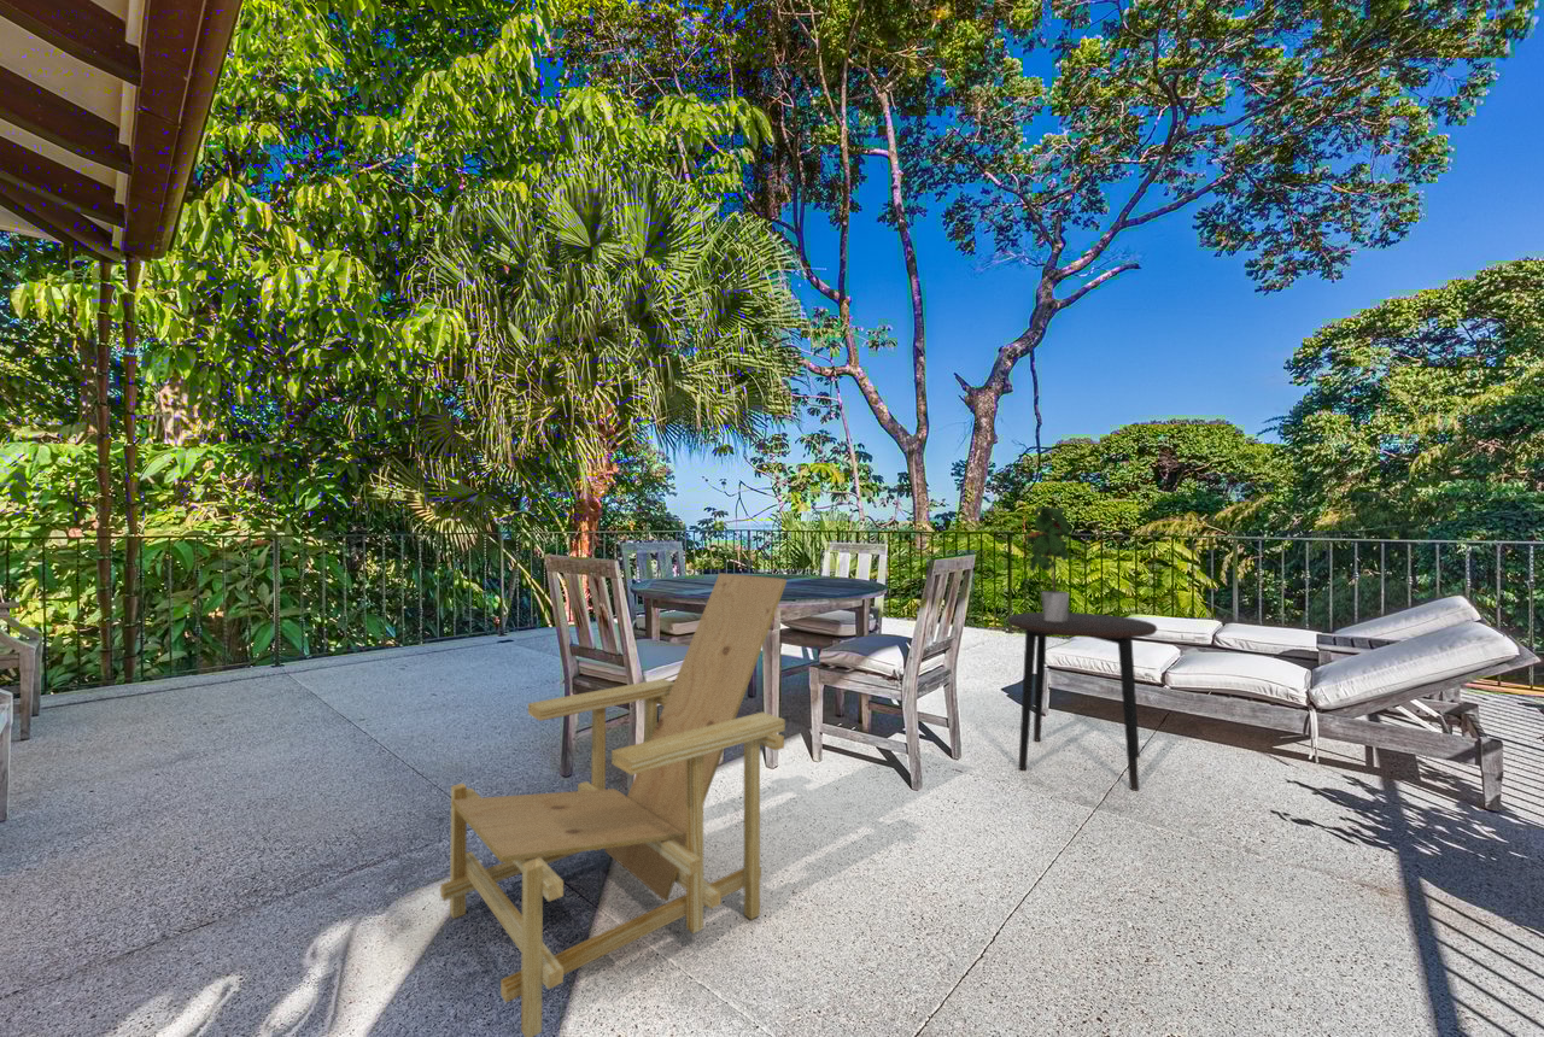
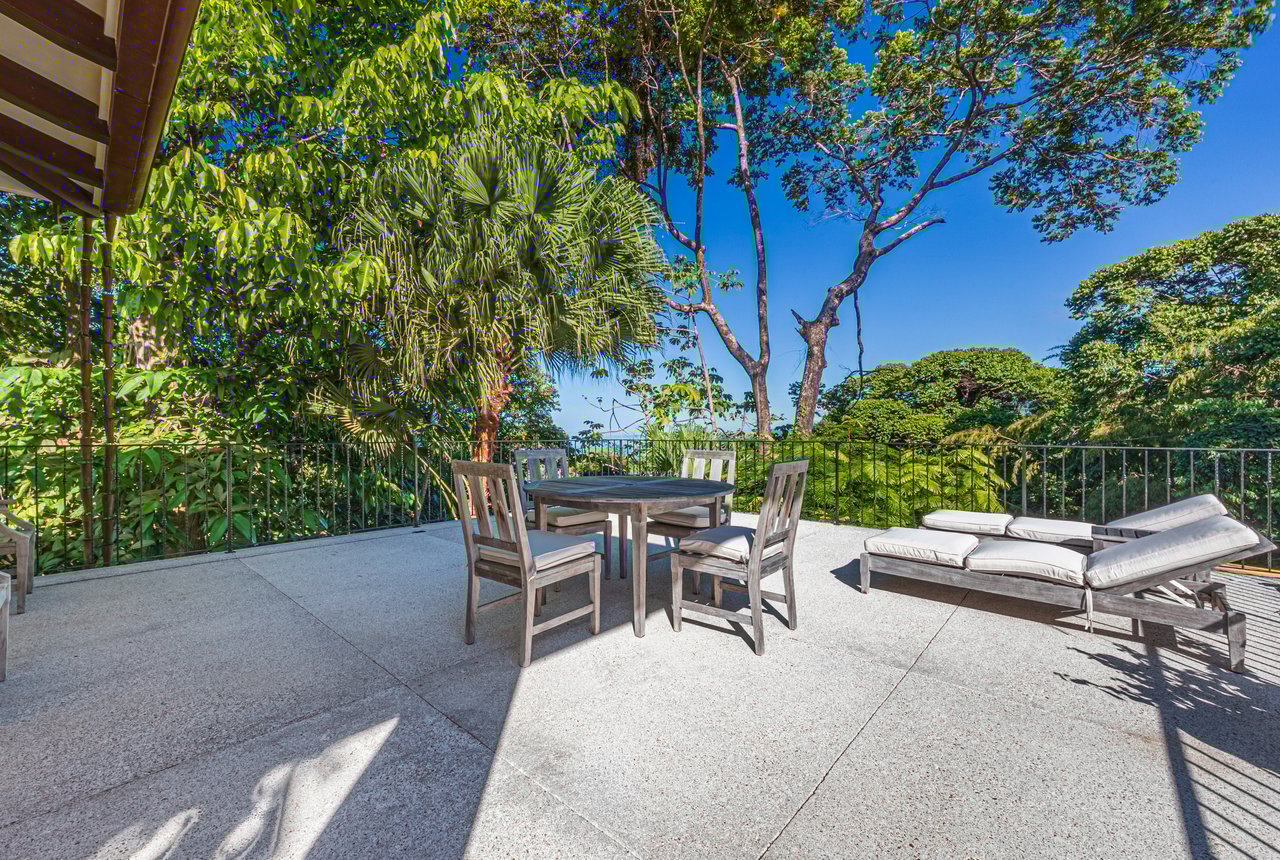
- potted plant [1024,505,1074,622]
- lounge chair [439,572,789,1037]
- side table [1006,611,1158,792]
